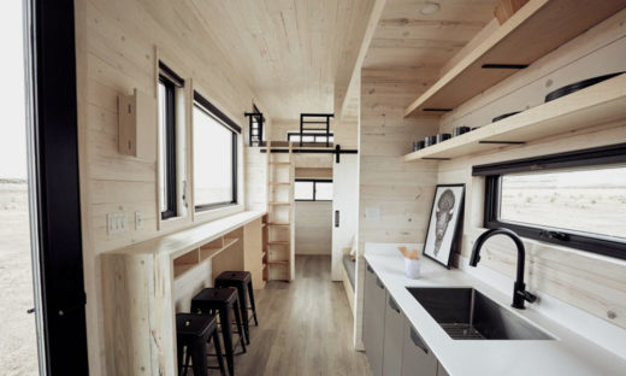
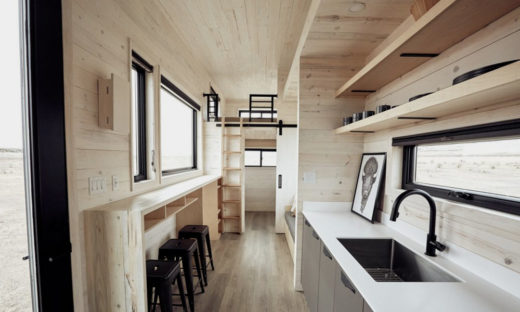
- utensil holder [396,245,423,281]
